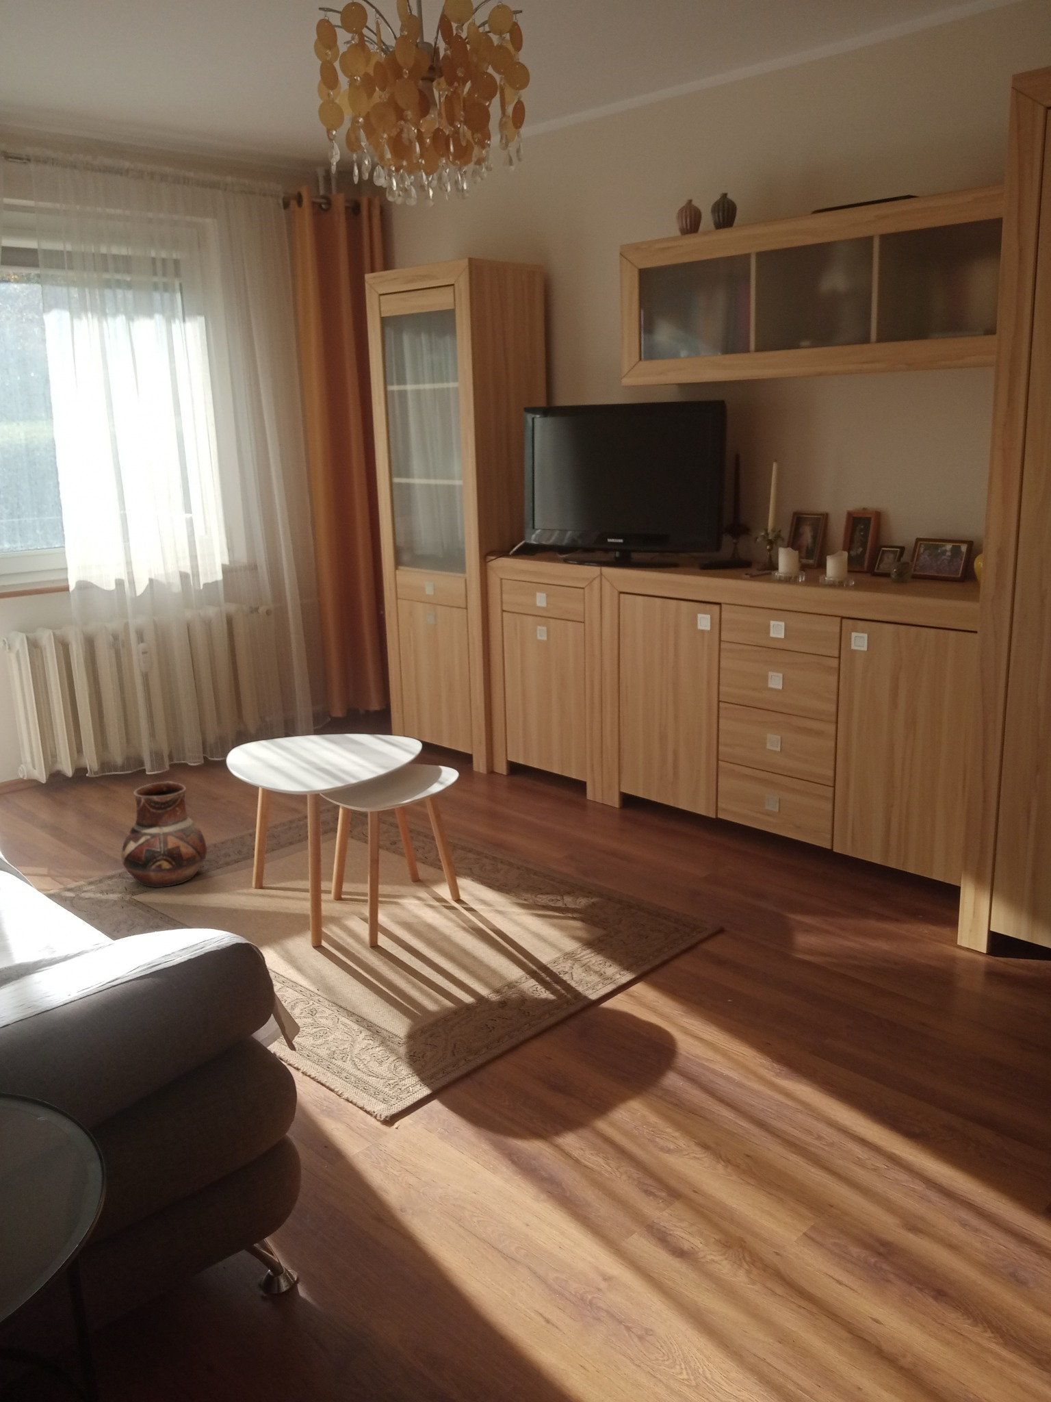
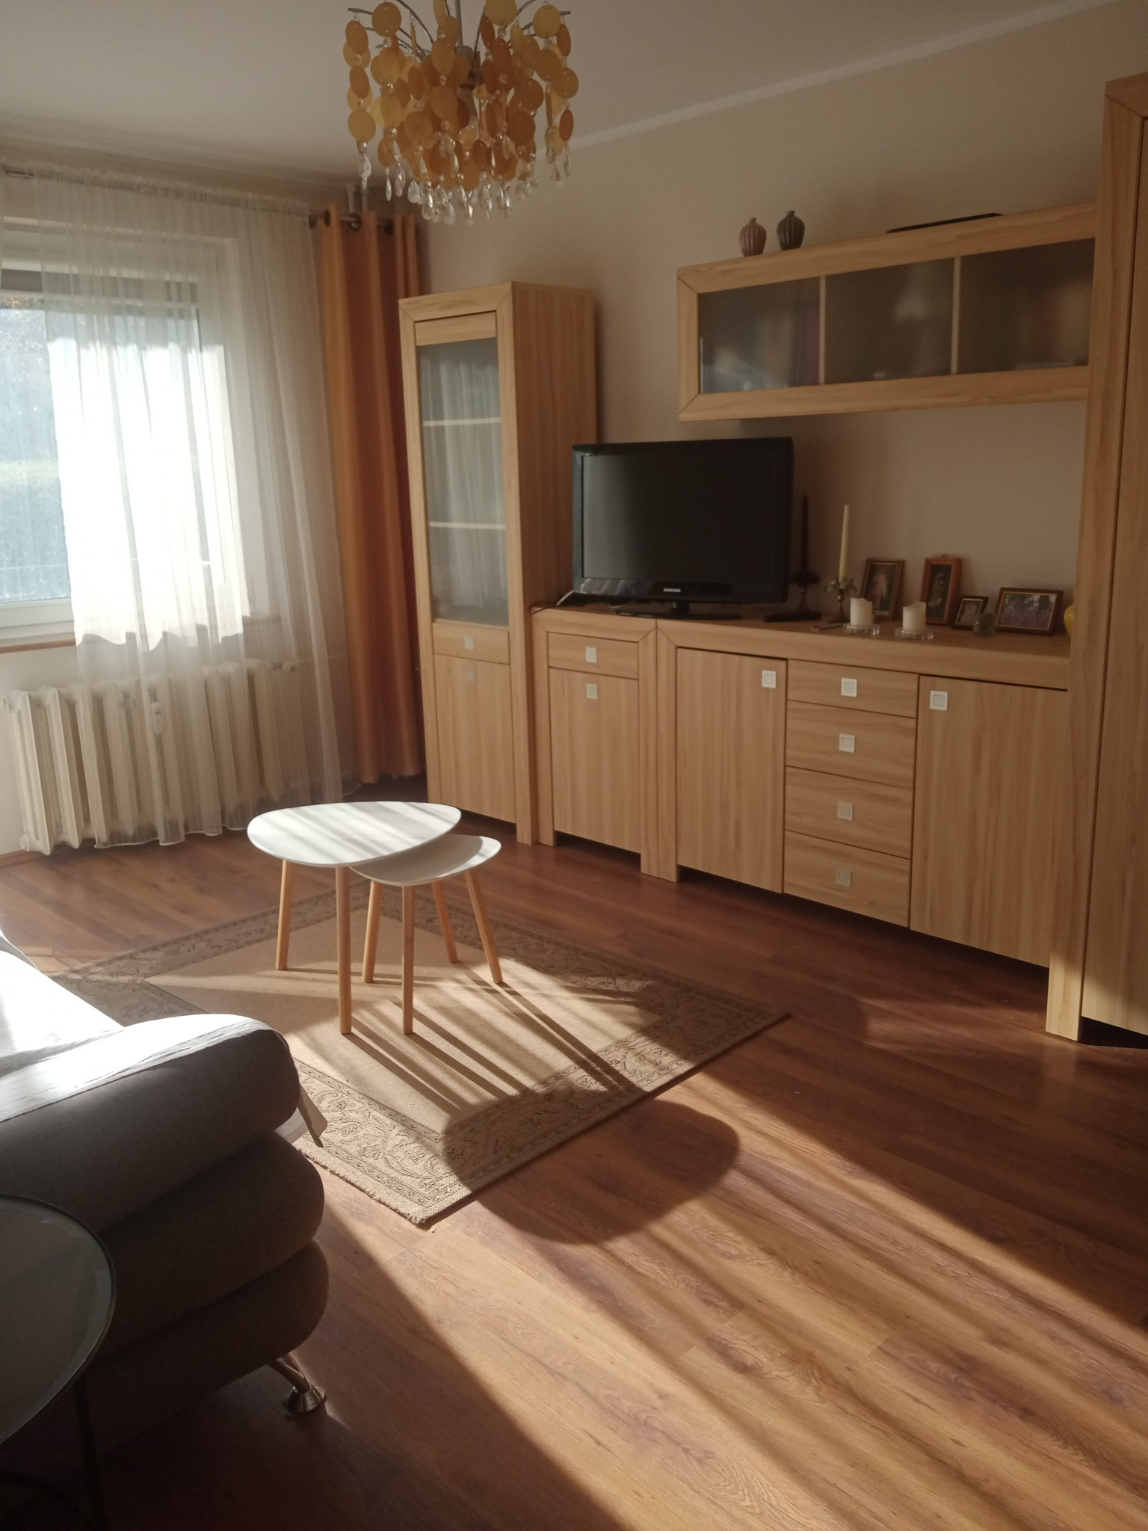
- ceramic pot [121,780,208,888]
